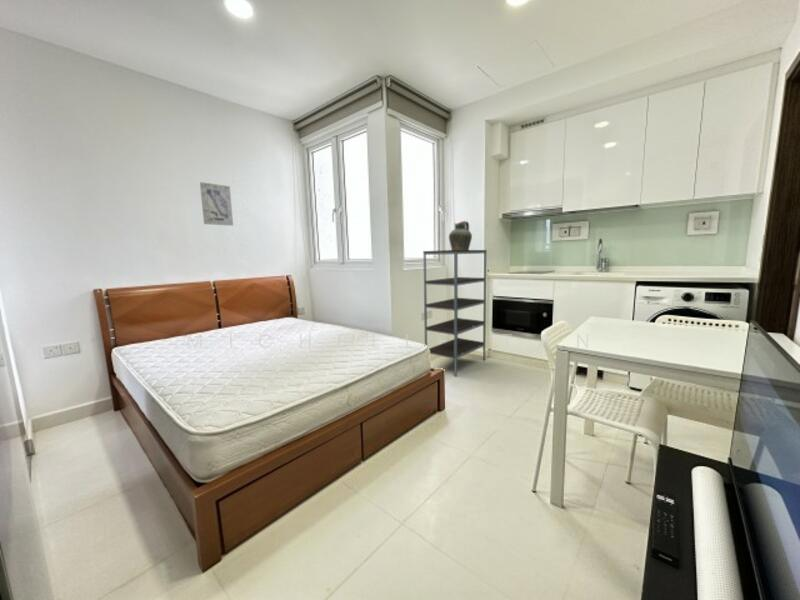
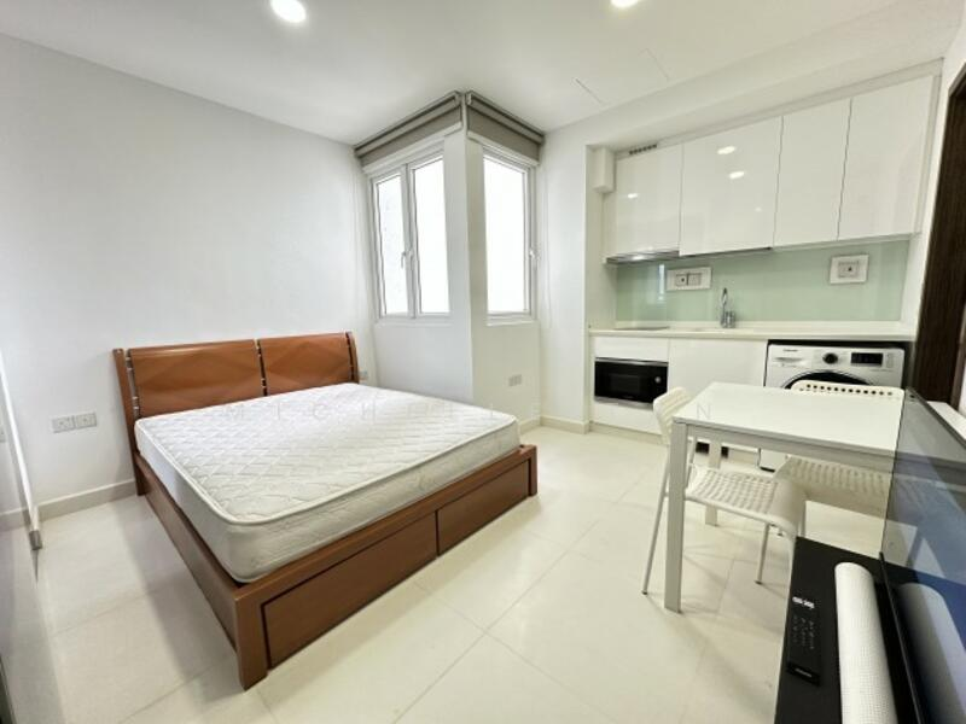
- wall art [199,181,234,227]
- ceramic jug [448,220,473,250]
- shelving unit [422,249,488,377]
